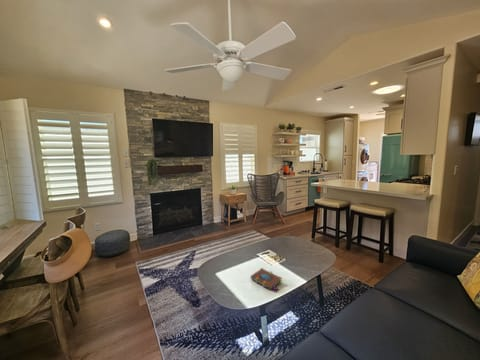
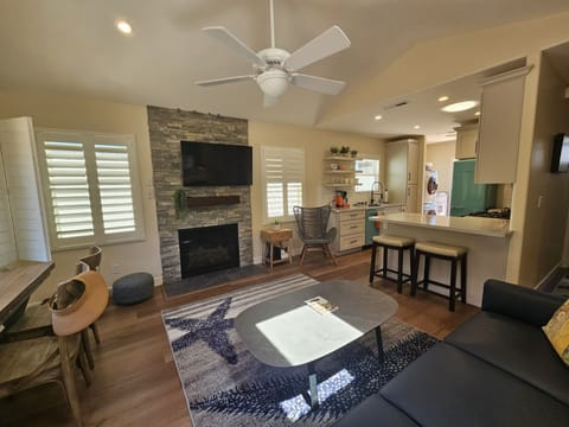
- book [250,267,283,292]
